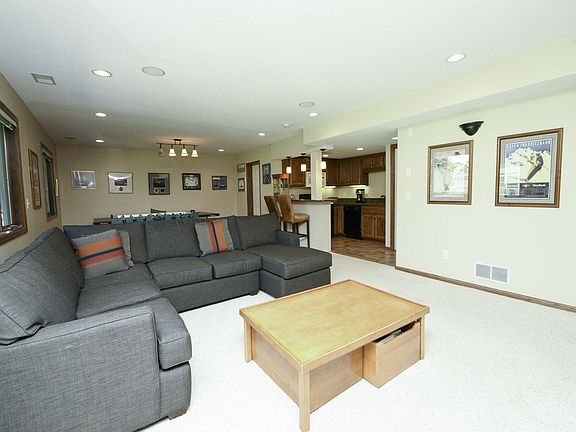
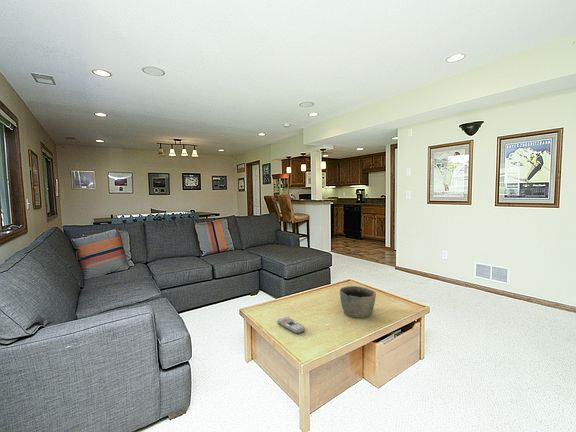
+ remote control [276,316,306,334]
+ bowl [339,285,377,319]
